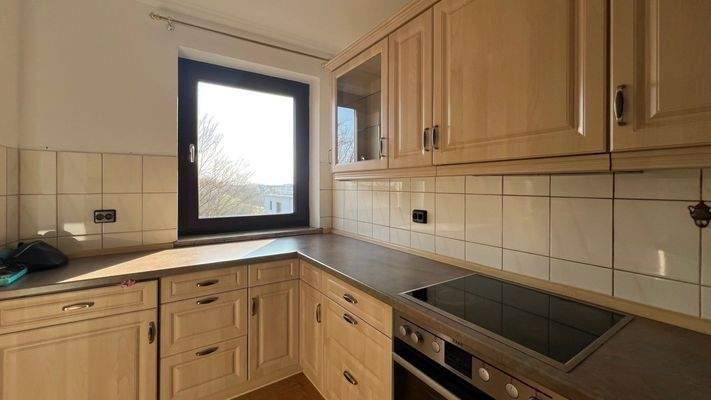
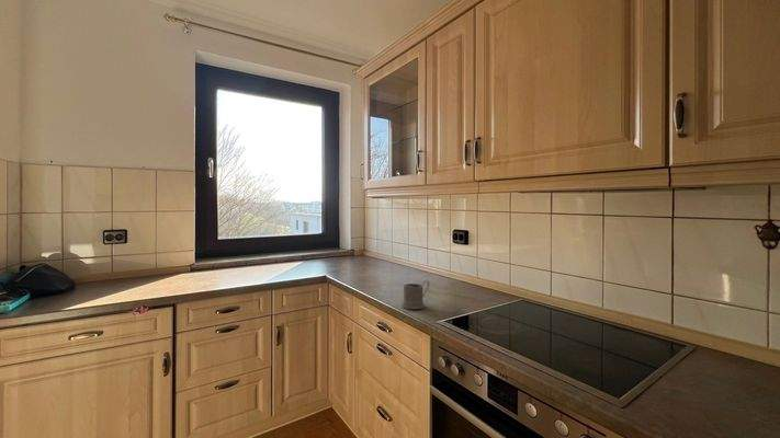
+ mug [402,279,430,310]
